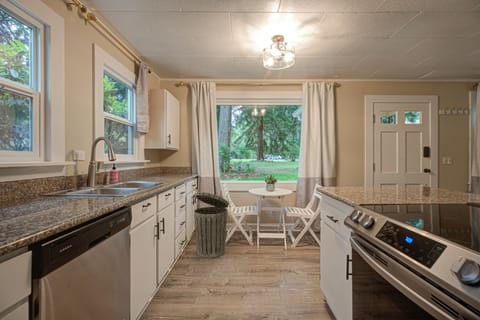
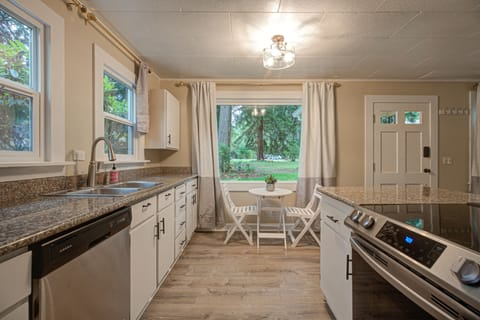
- trash can [193,191,230,259]
